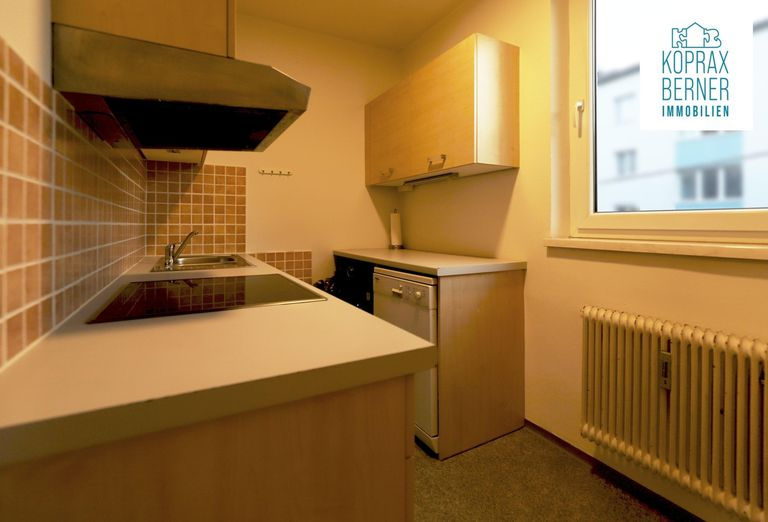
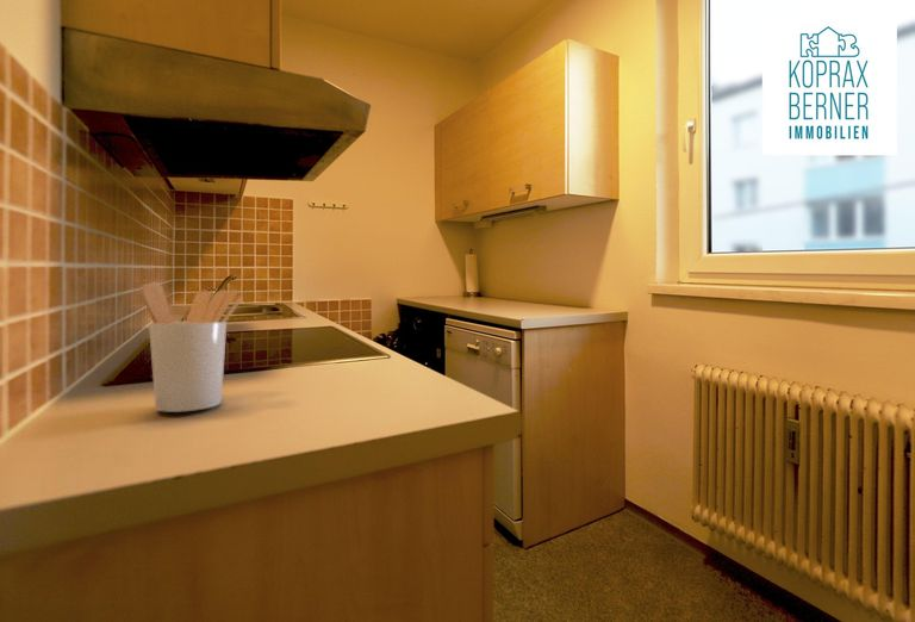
+ utensil holder [139,280,242,413]
